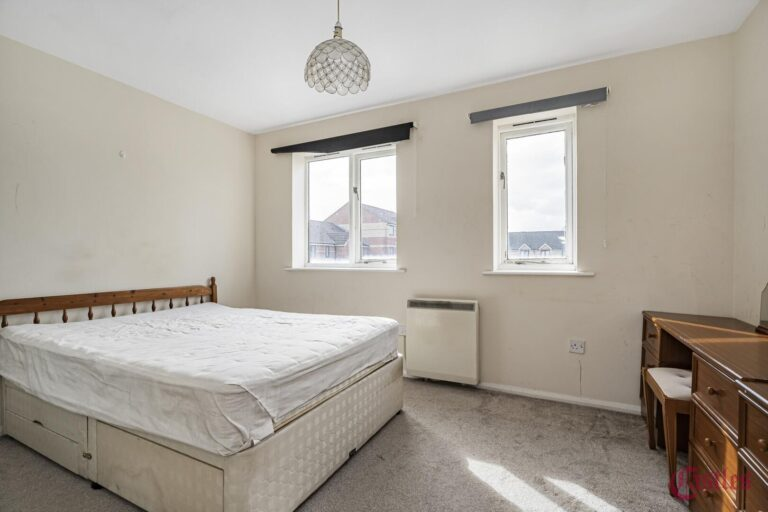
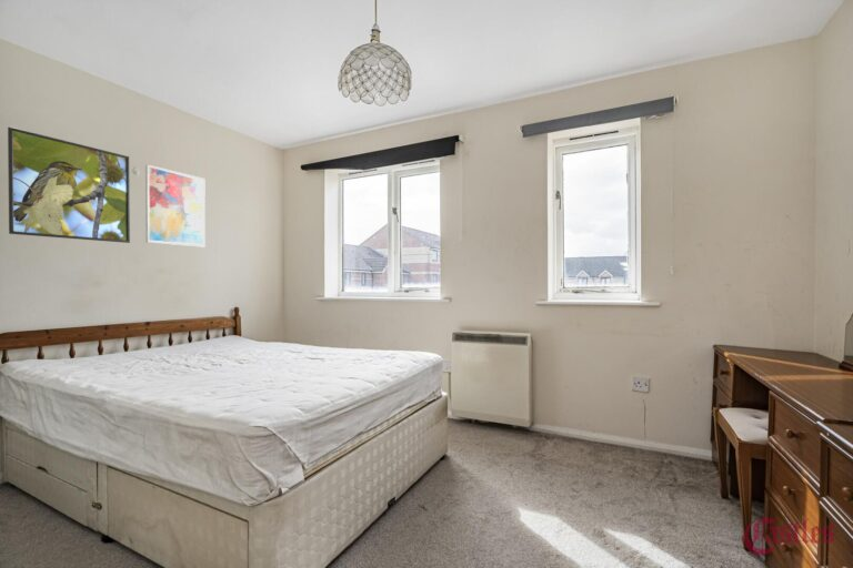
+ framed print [7,125,131,244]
+ wall art [144,164,207,247]
